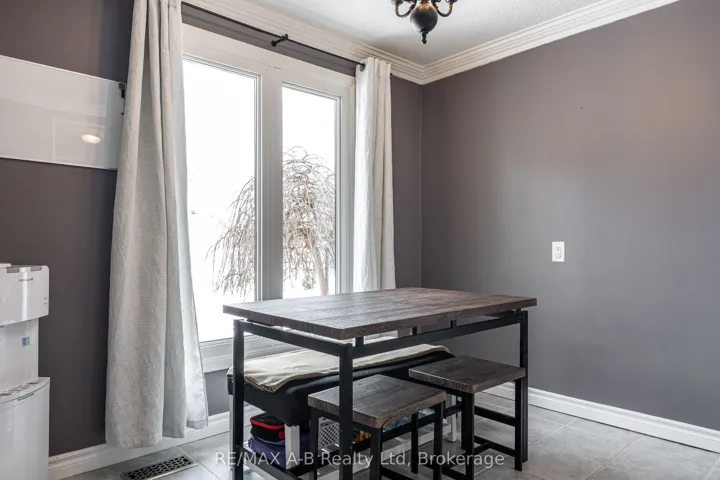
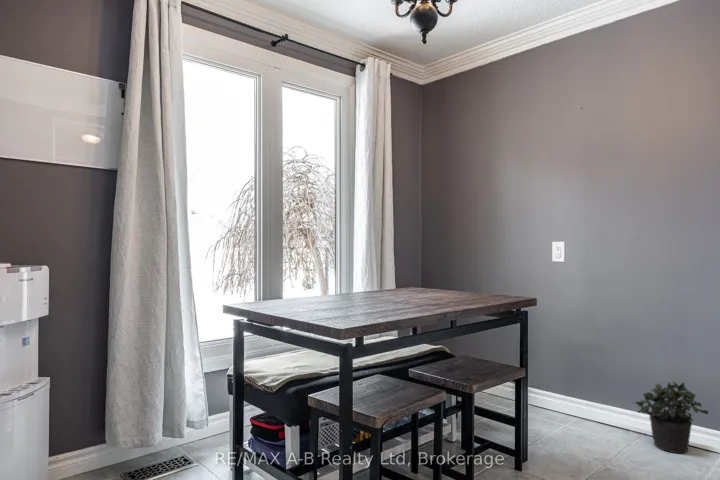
+ potted plant [634,380,709,455]
